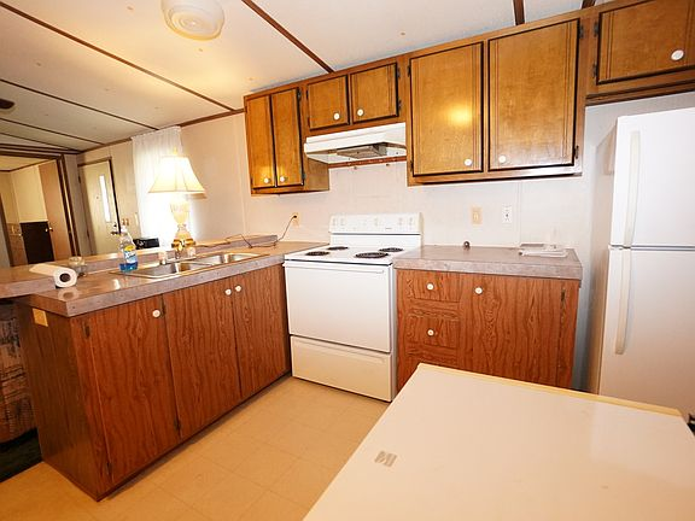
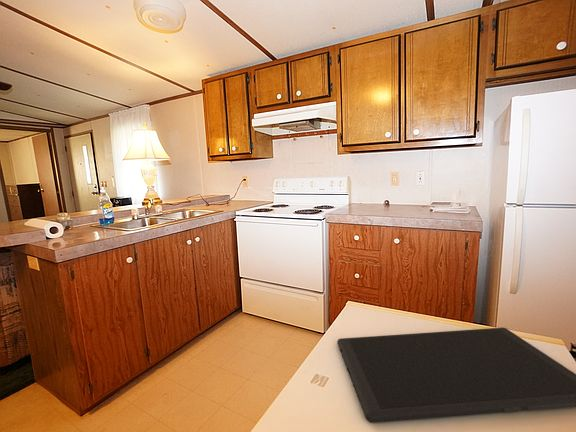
+ cutting board [336,327,576,424]
